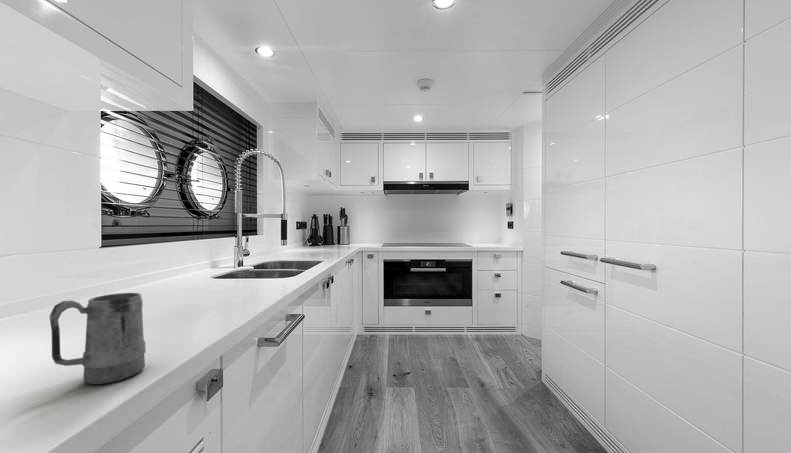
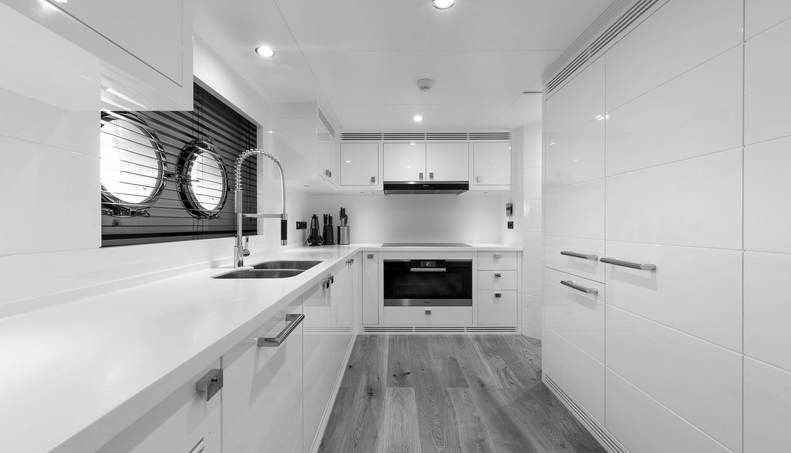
- mug [49,292,147,385]
